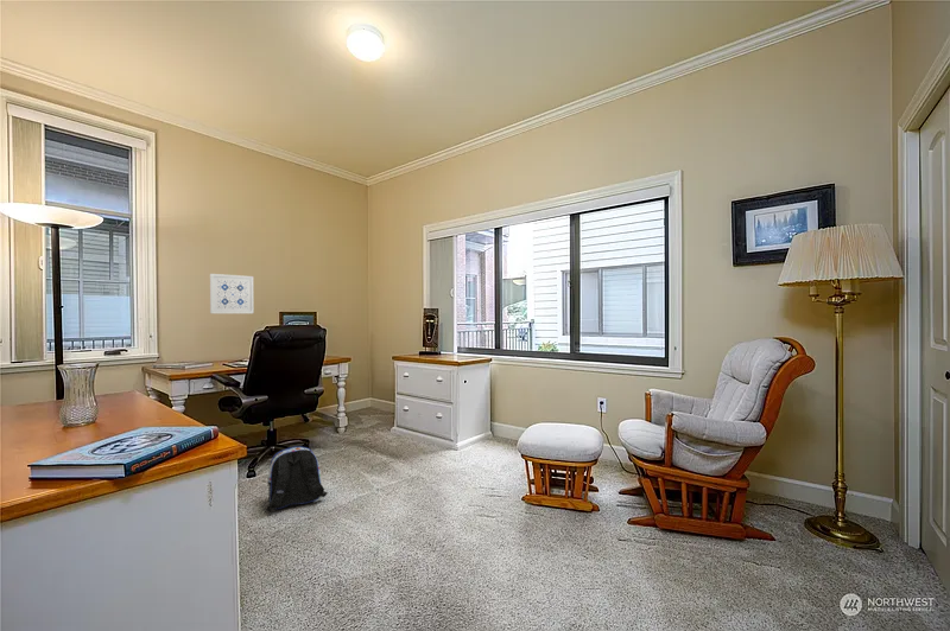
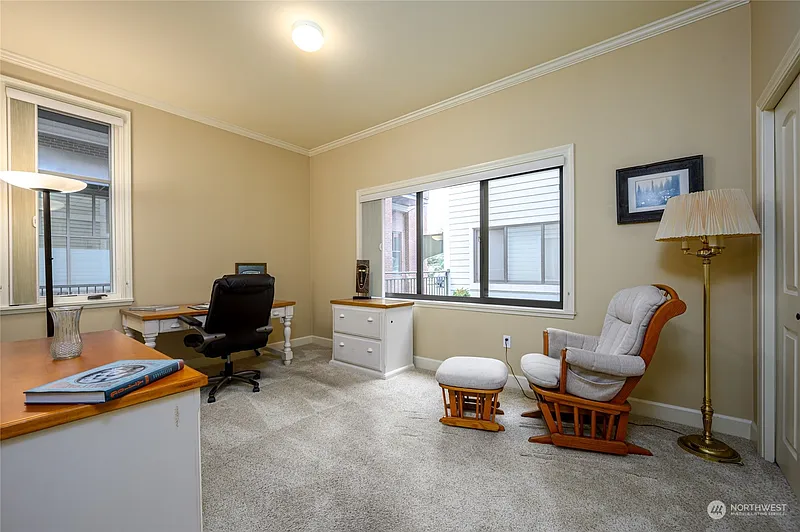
- wall art [209,273,255,314]
- backpack [265,445,328,512]
